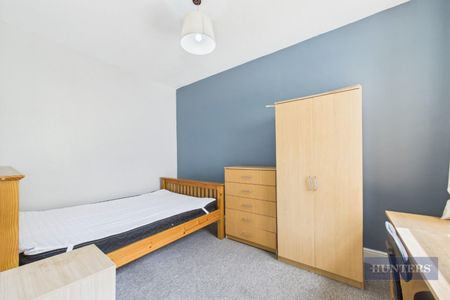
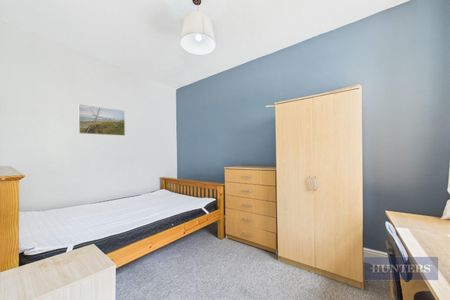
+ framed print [77,103,126,137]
